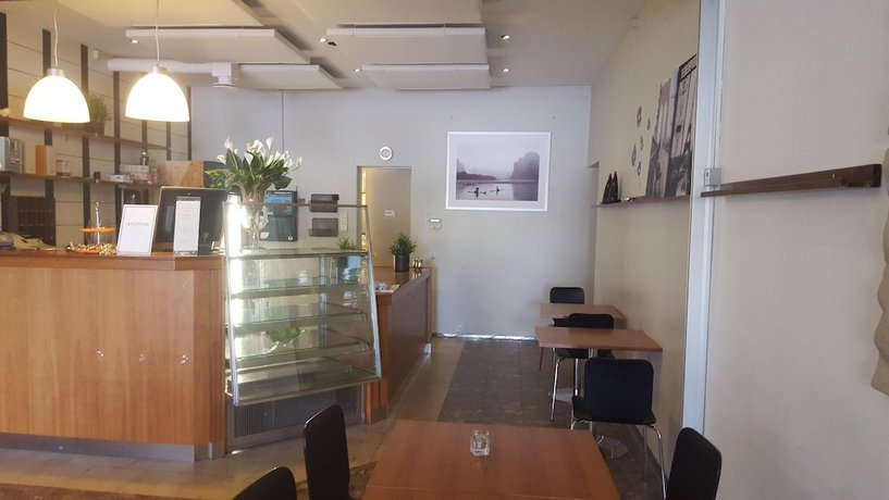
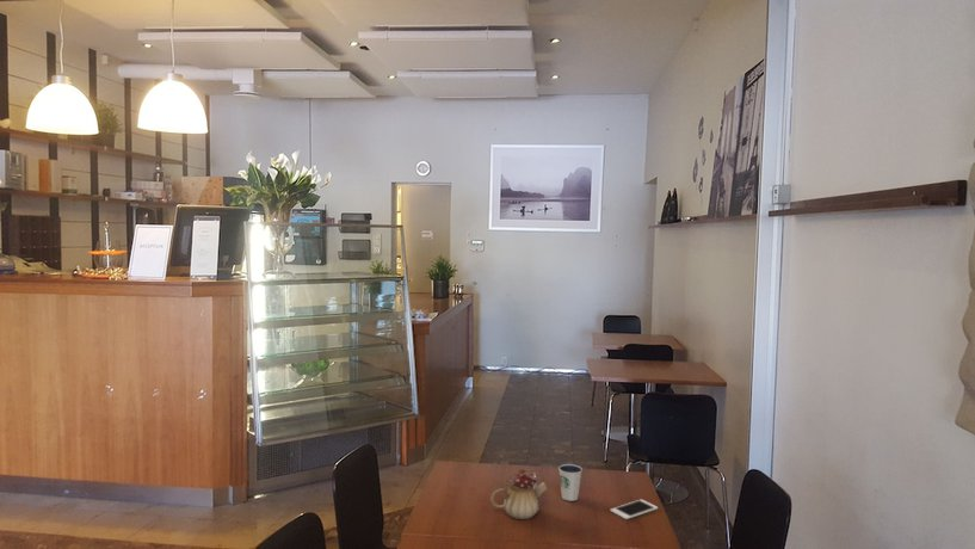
+ cell phone [610,499,659,520]
+ teapot [489,468,548,520]
+ dixie cup [557,463,584,502]
